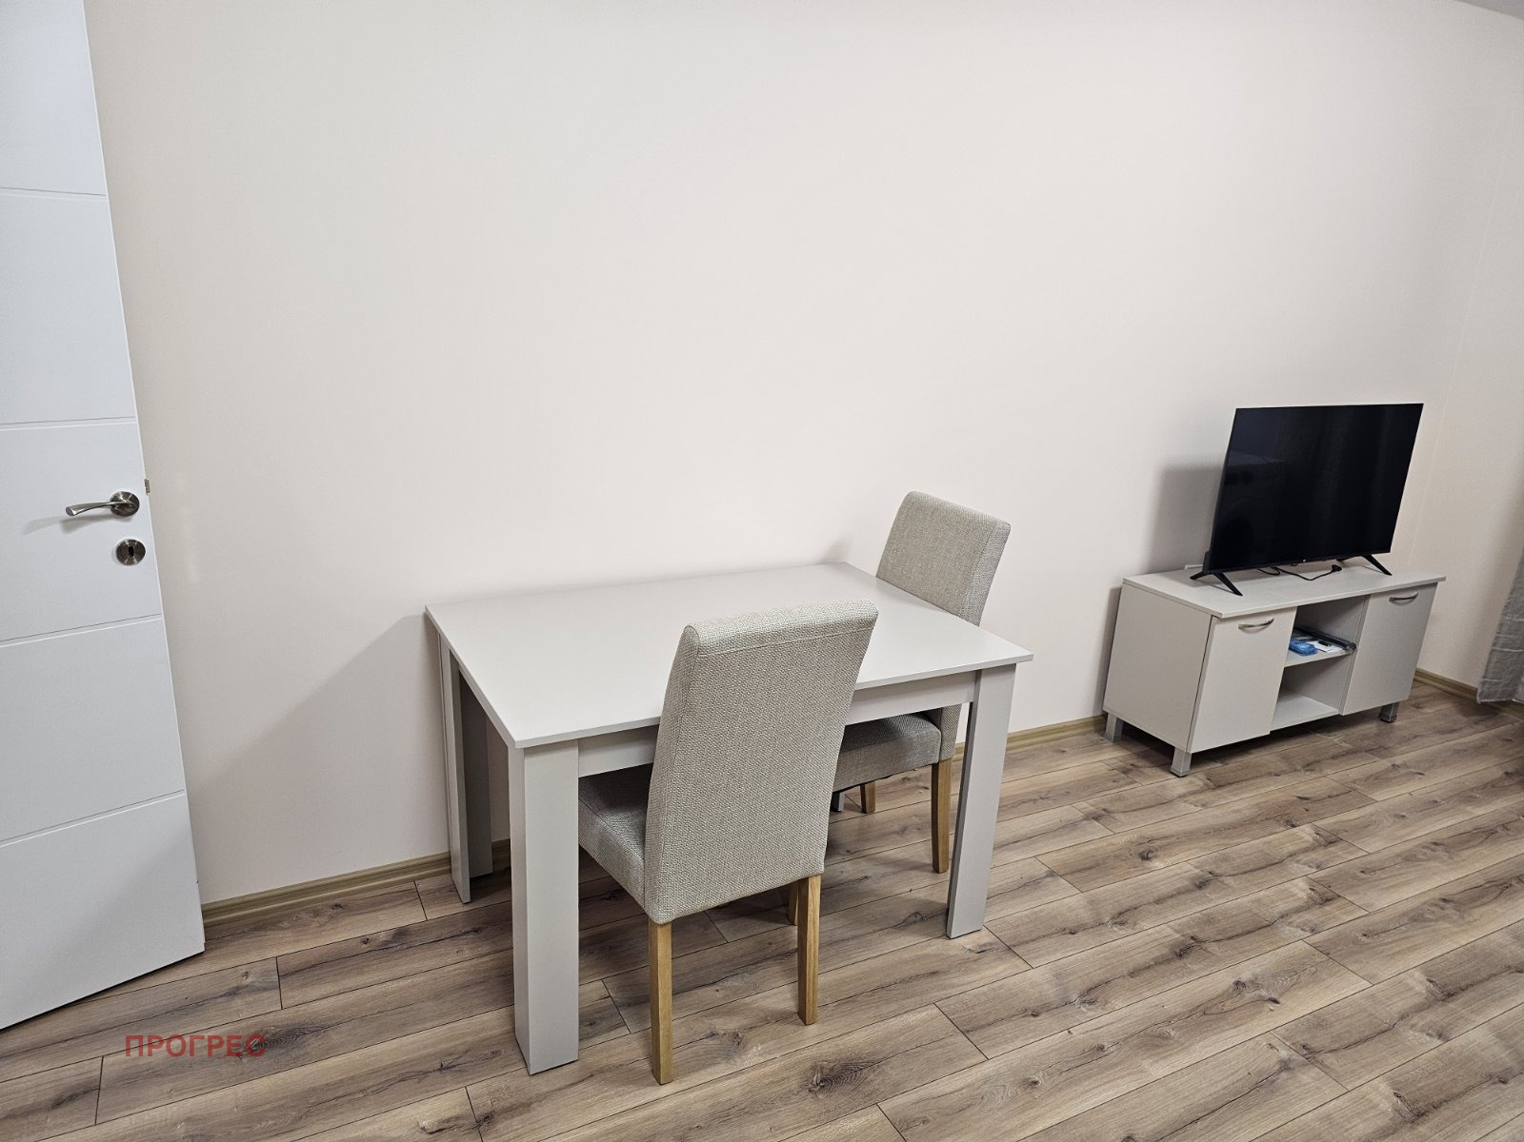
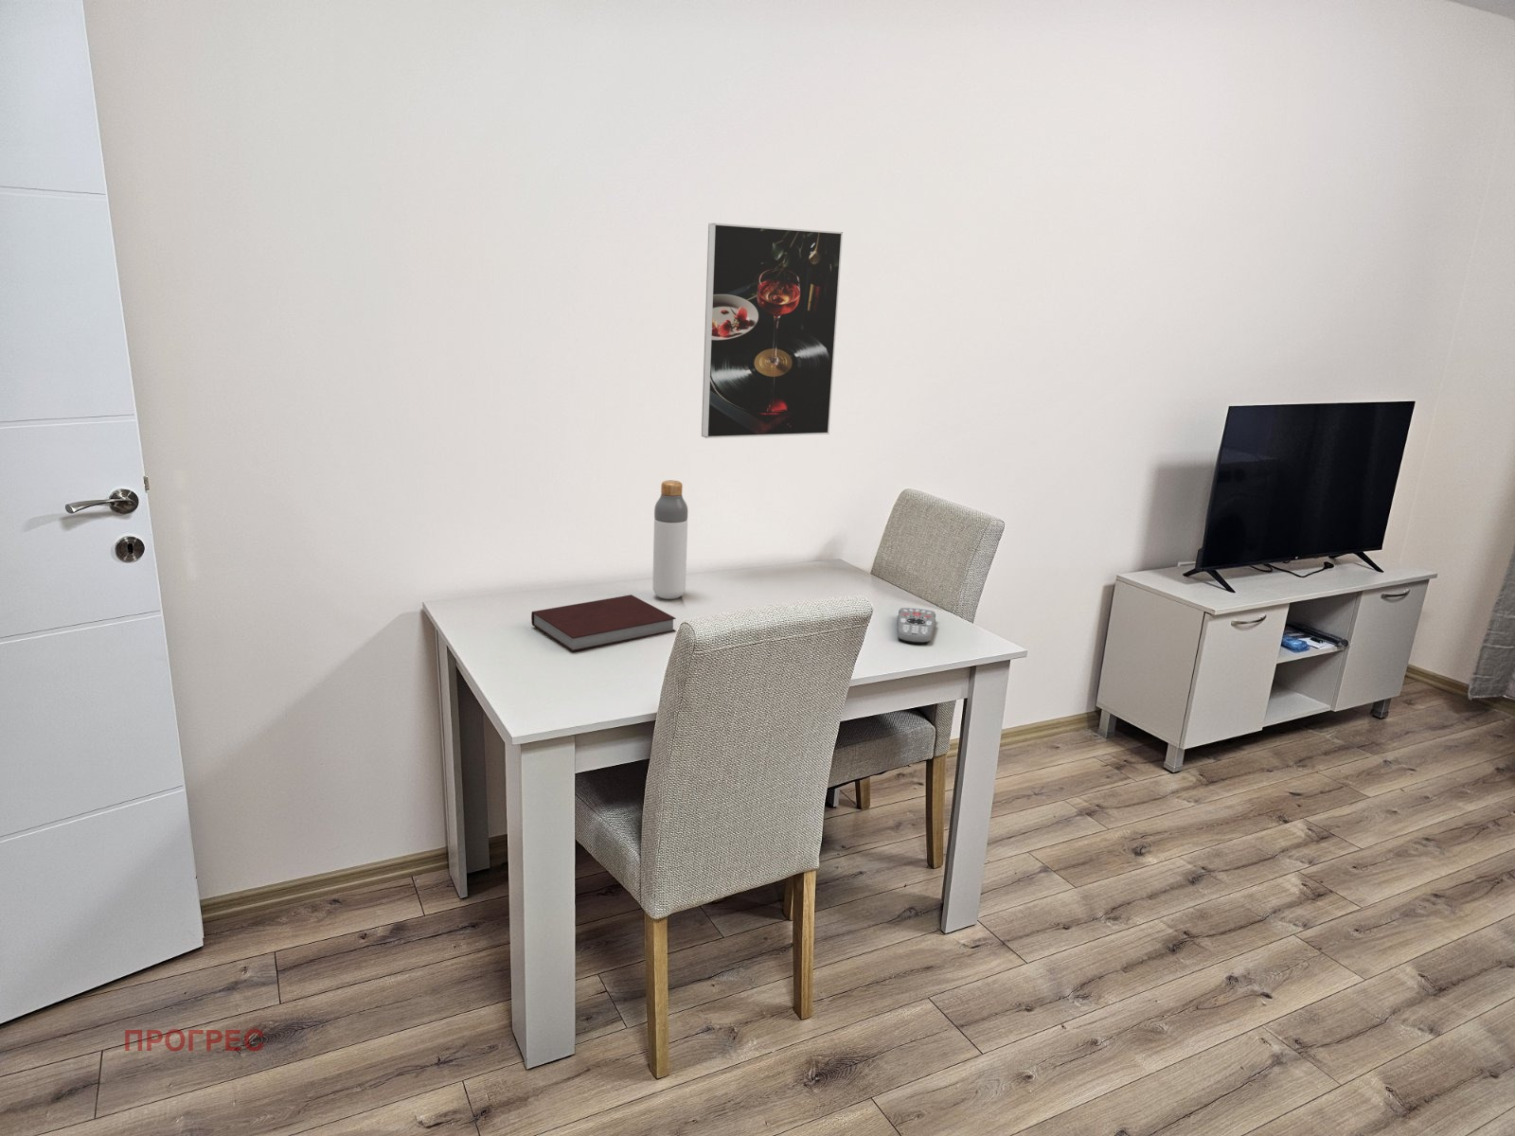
+ bottle [651,479,688,600]
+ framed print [700,222,843,439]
+ notebook [530,593,678,653]
+ remote control [897,607,936,644]
